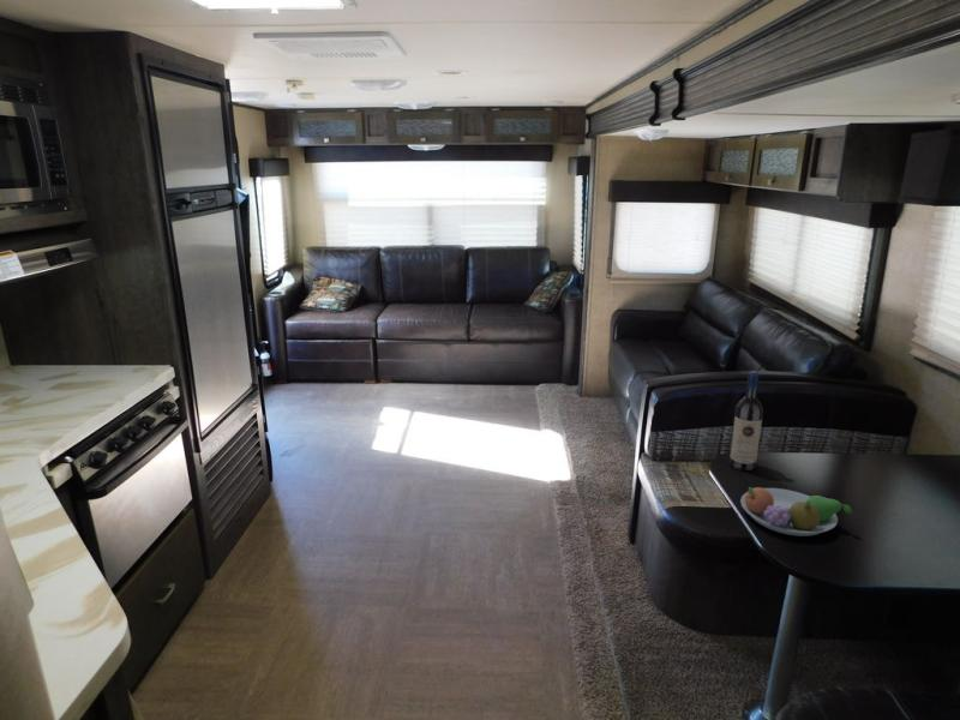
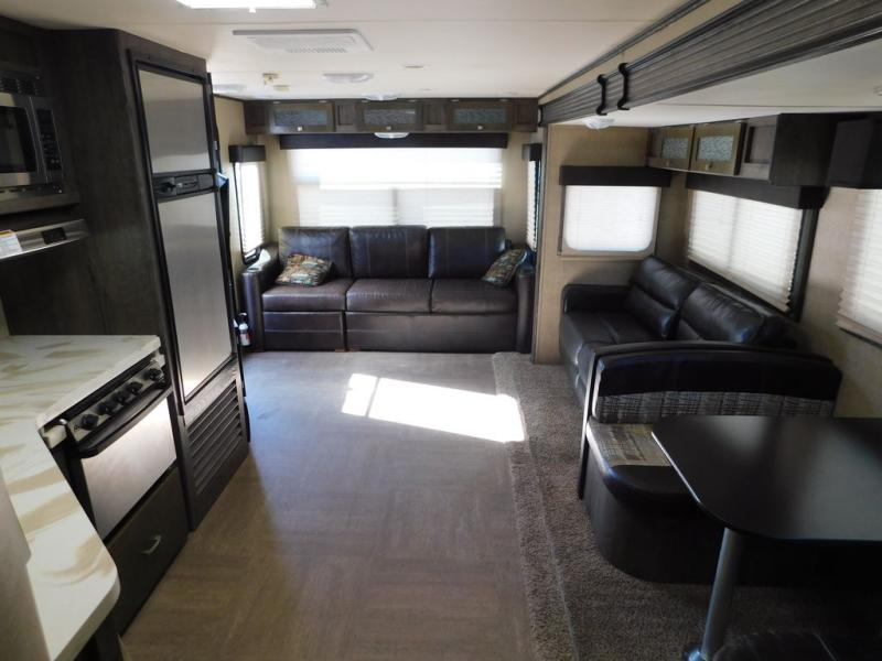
- fruit bowl [739,486,853,538]
- wine bottle [728,370,764,472]
